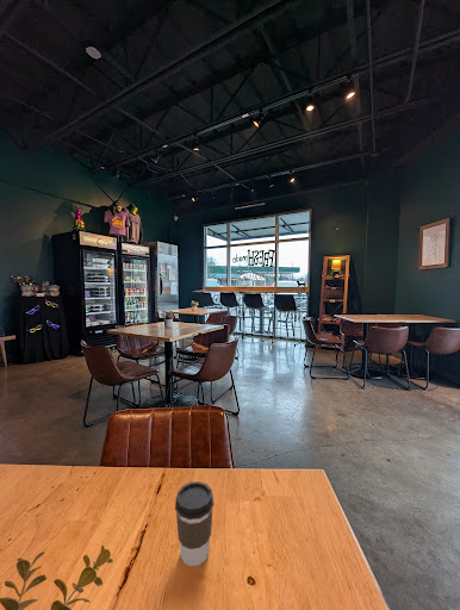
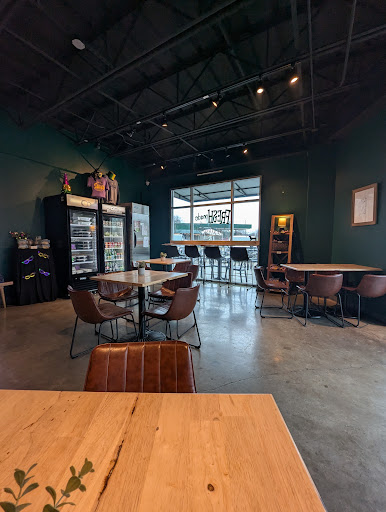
- coffee cup [174,480,215,568]
